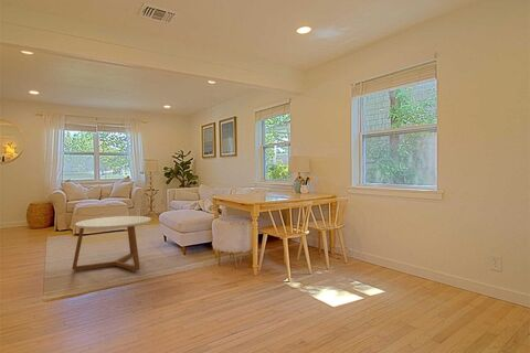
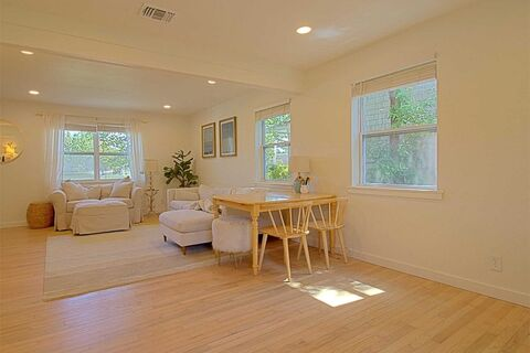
- coffee table [72,215,152,271]
